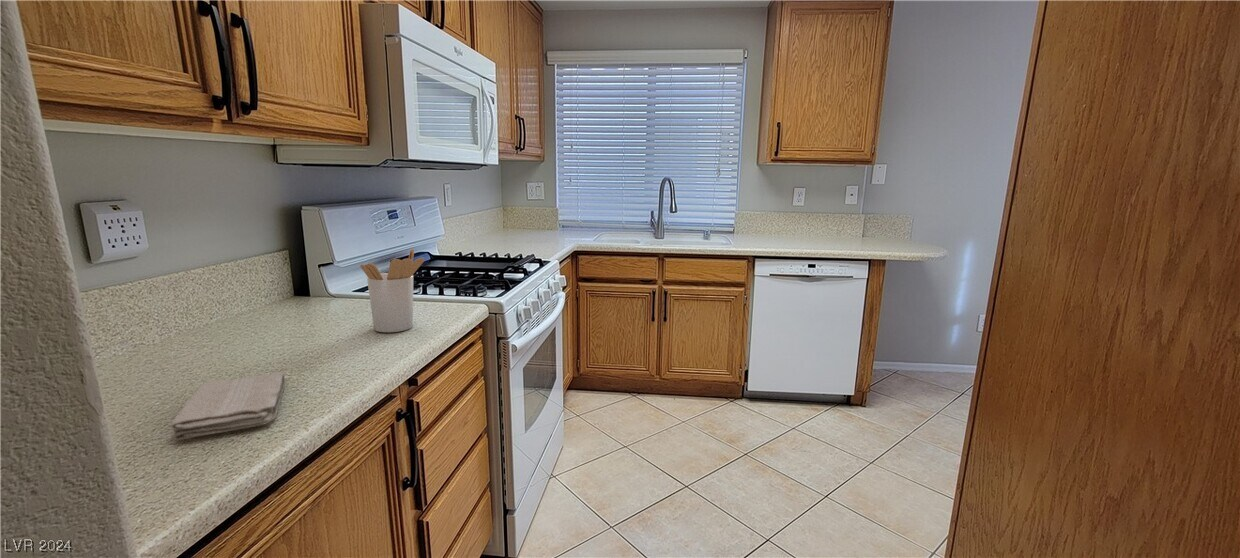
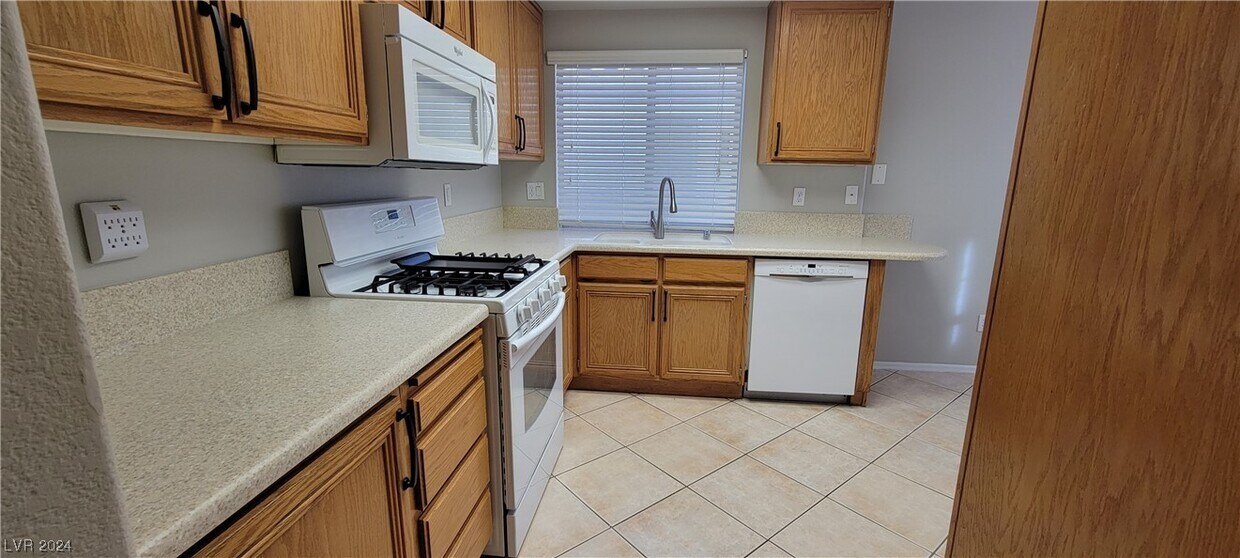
- washcloth [169,371,286,441]
- utensil holder [359,248,426,333]
